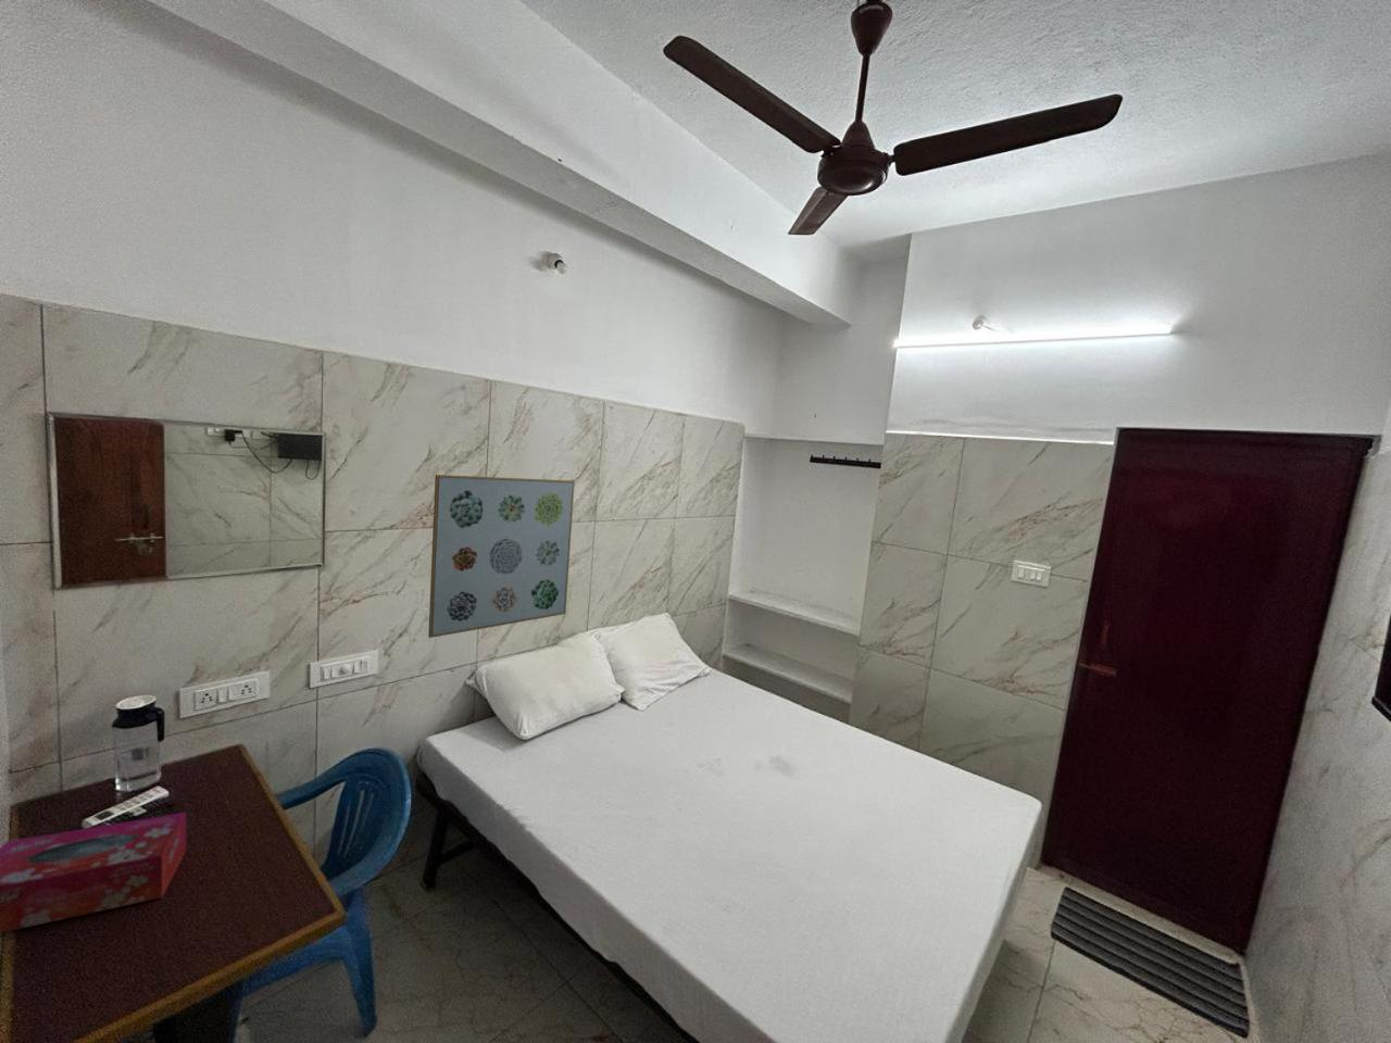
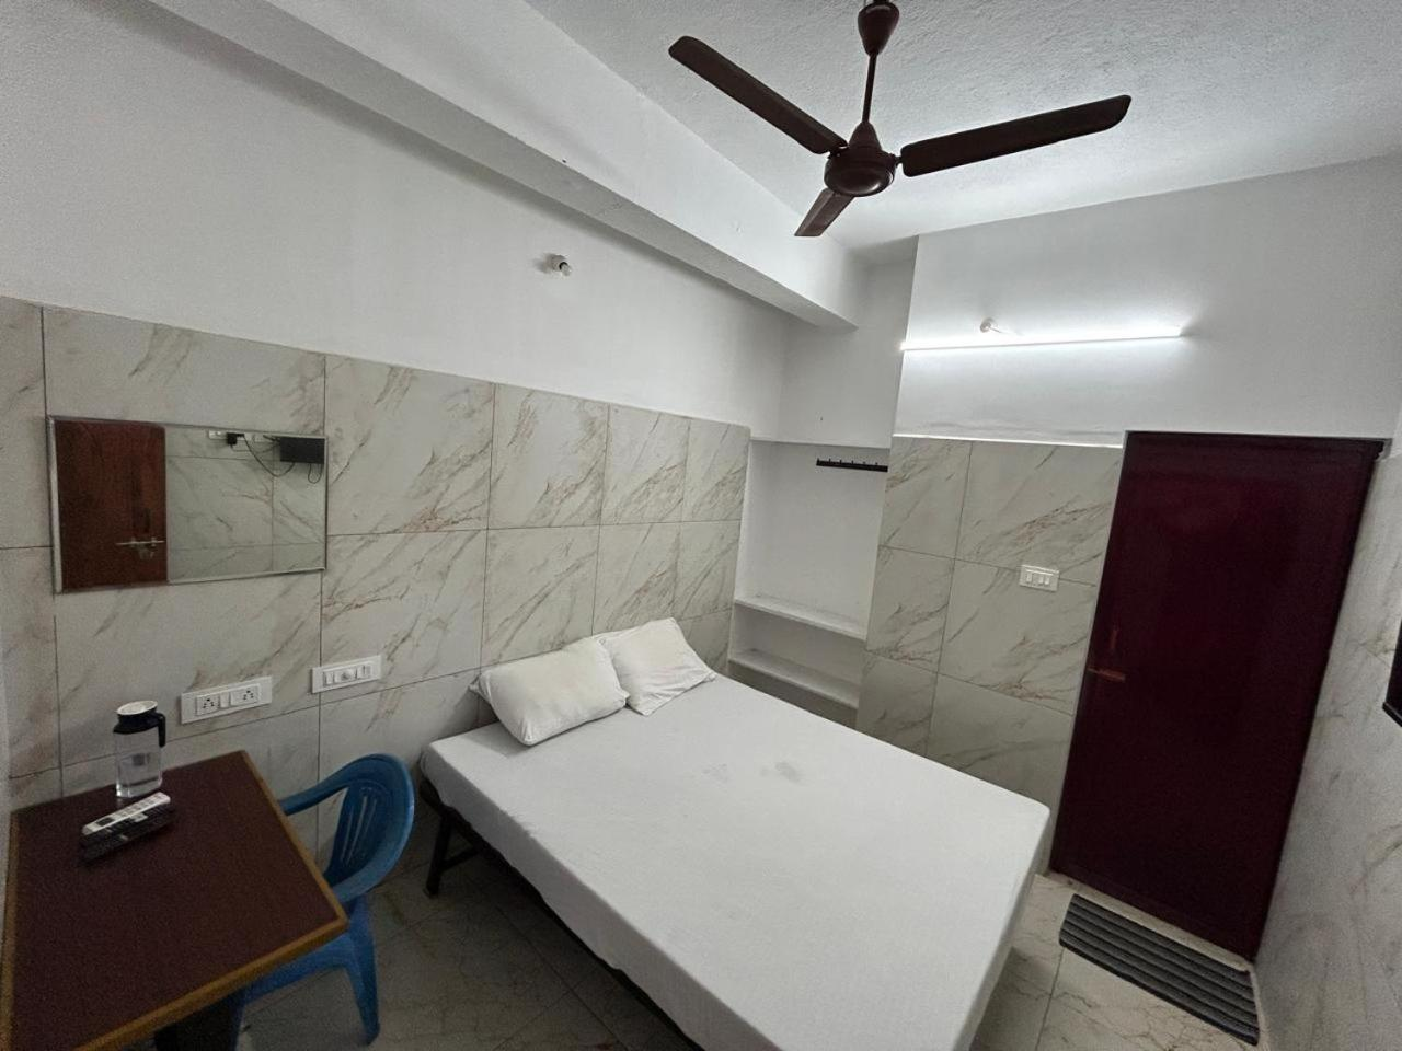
- tissue box [0,812,187,935]
- wall art [427,473,576,639]
